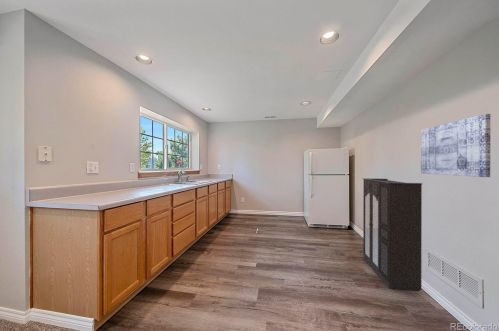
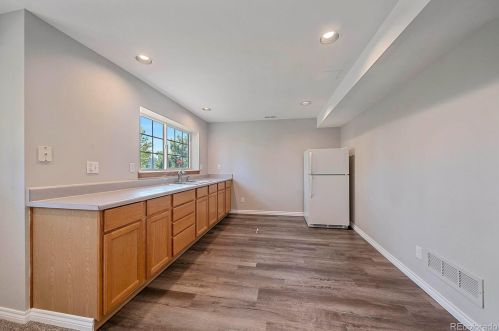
- cabinet [361,177,424,292]
- wall art [420,113,491,178]
